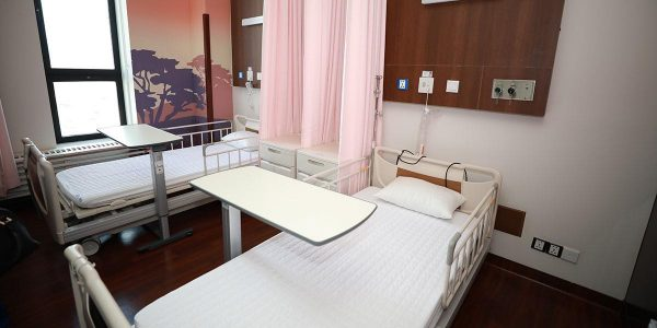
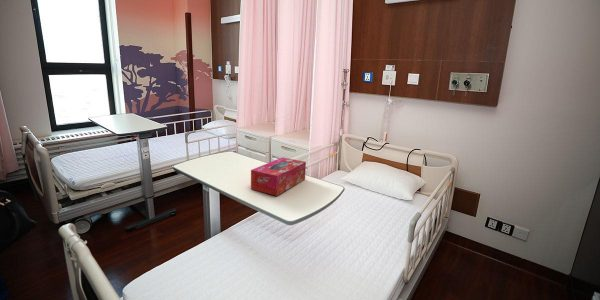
+ tissue box [250,156,307,197]
